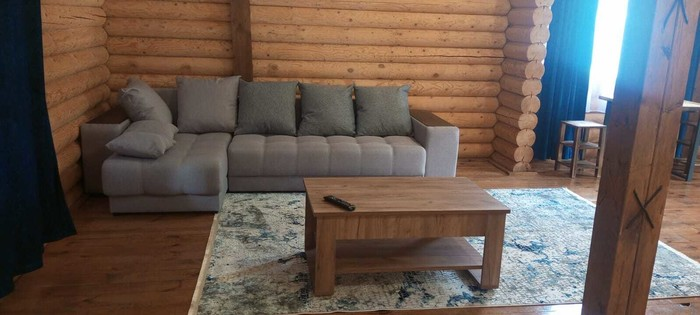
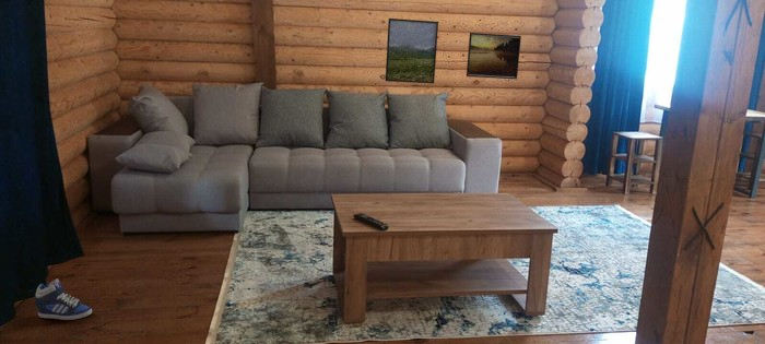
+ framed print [385,17,439,84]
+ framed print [466,32,522,80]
+ sneaker [33,277,93,321]
